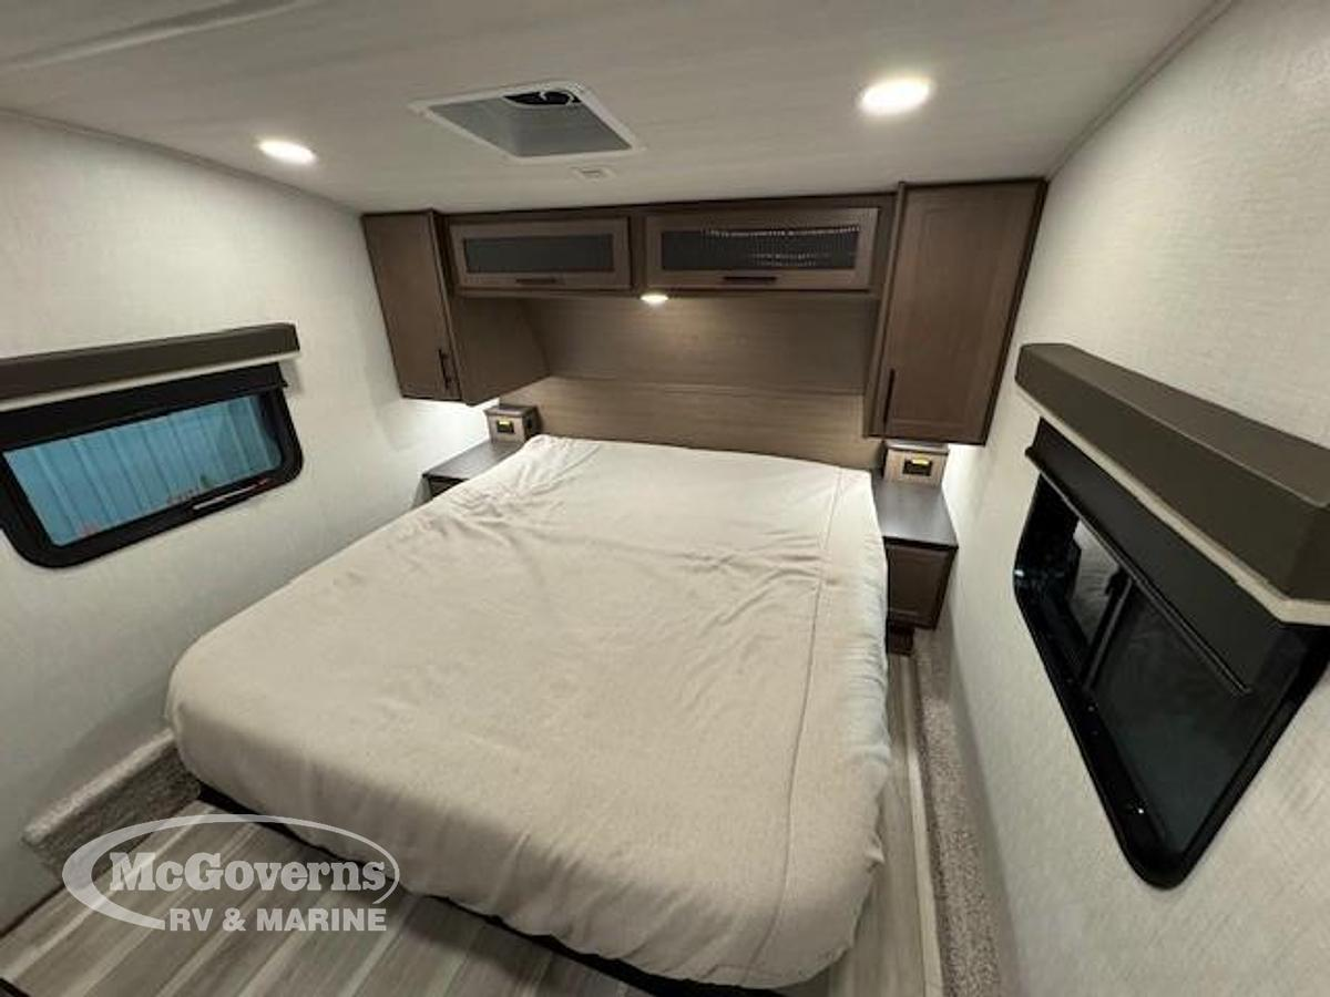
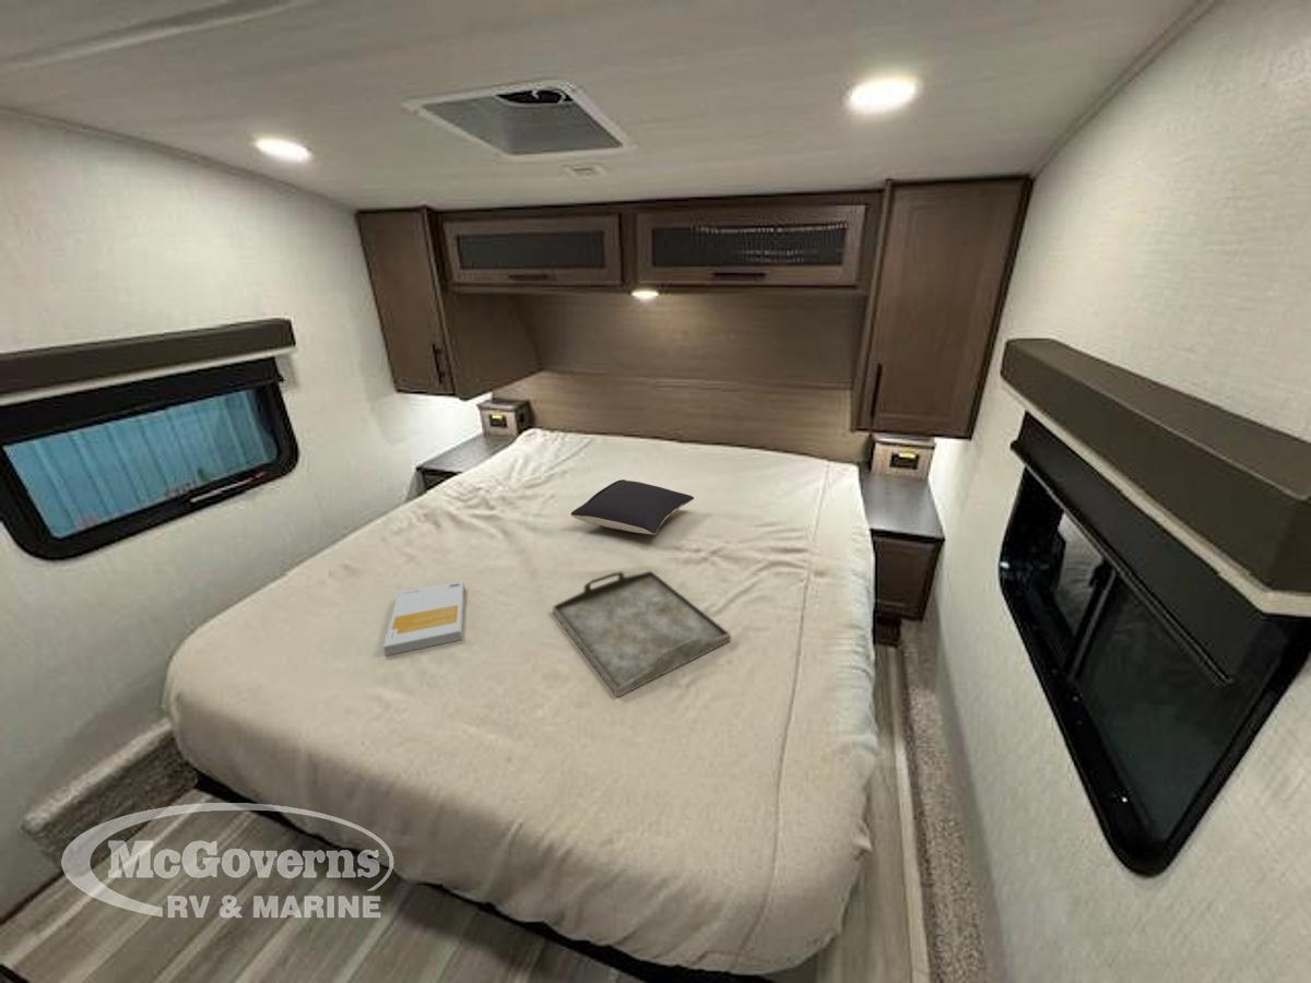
+ pillow [570,478,695,535]
+ book [382,580,465,656]
+ serving tray [551,570,732,699]
